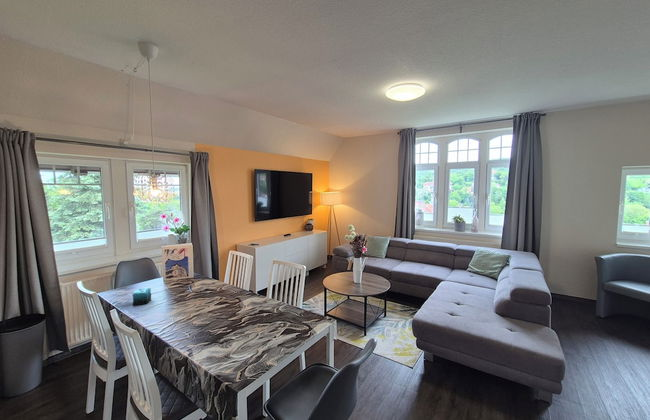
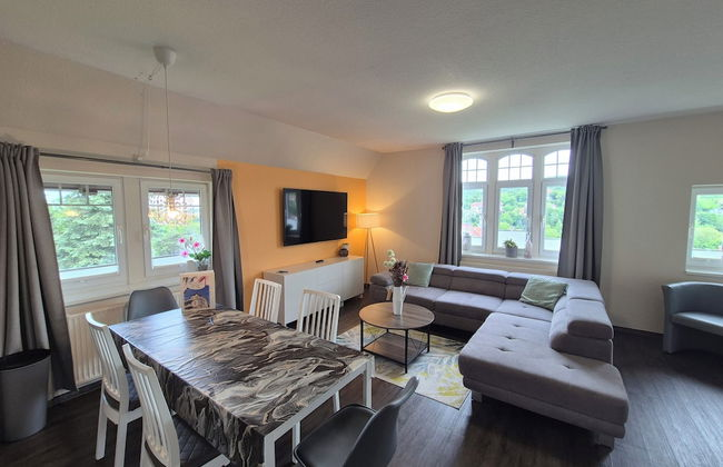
- candle [131,287,152,307]
